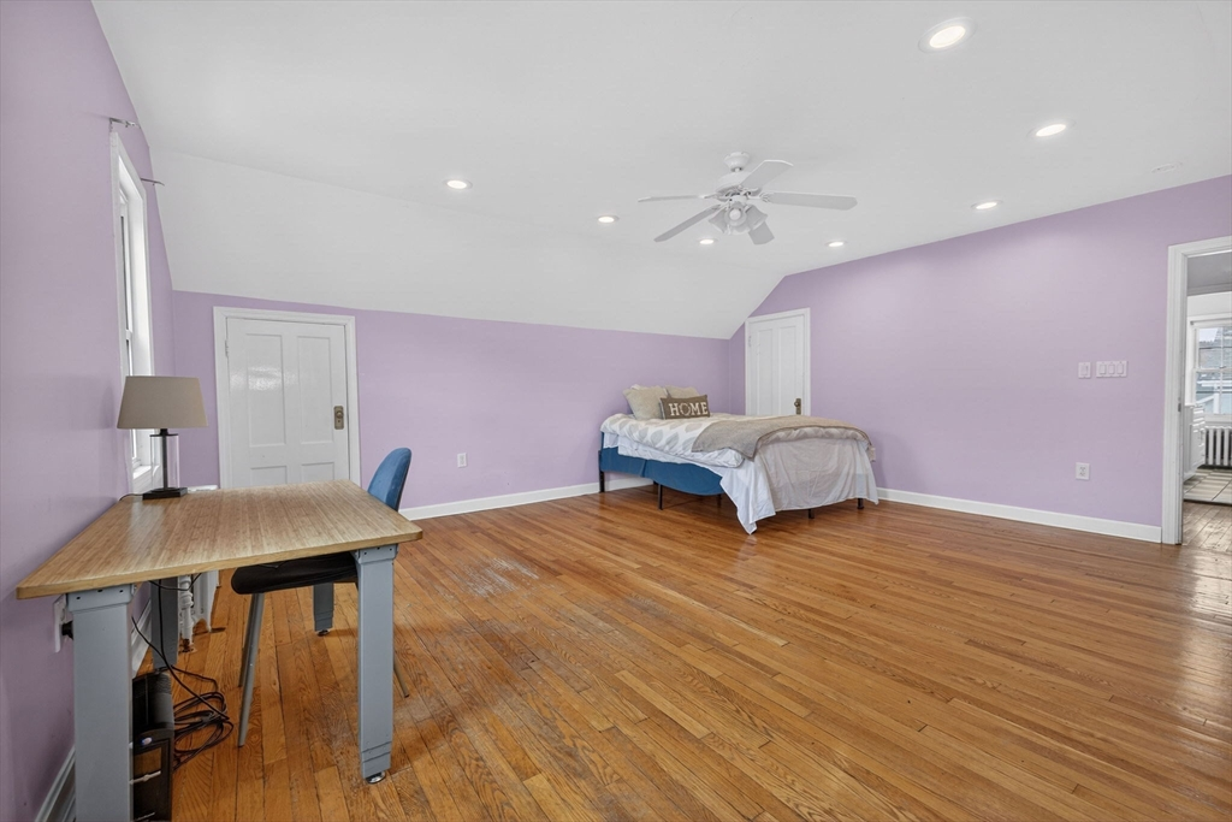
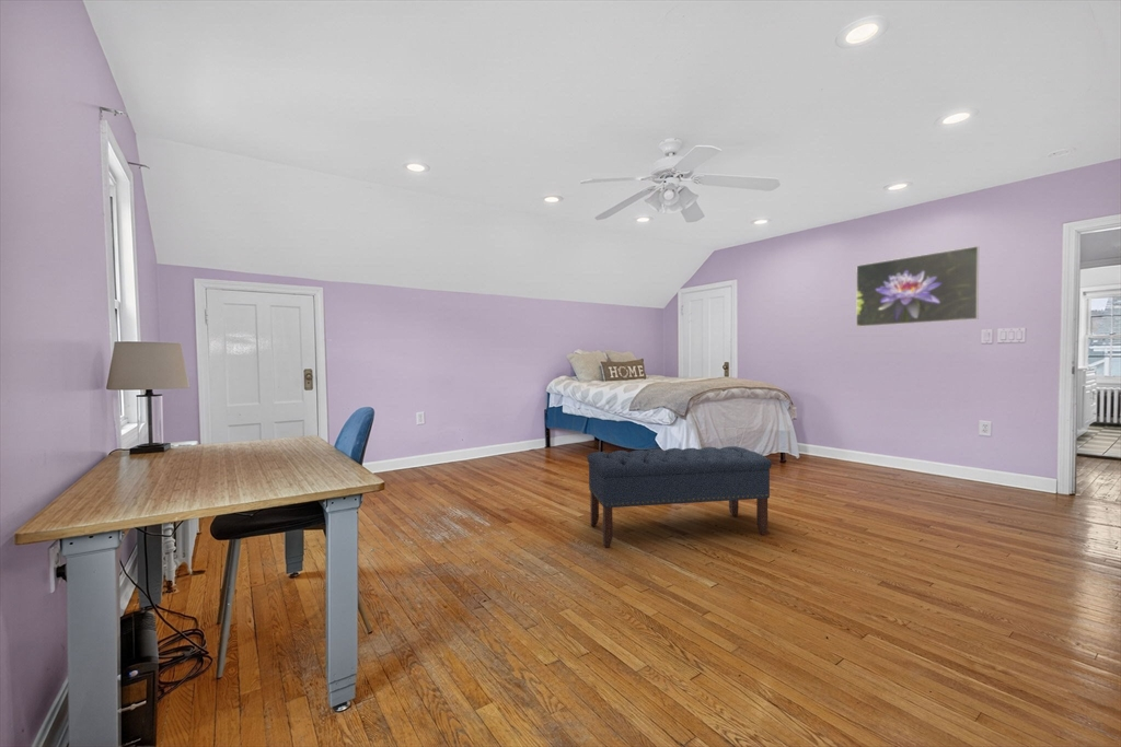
+ bench [586,445,773,548]
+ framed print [855,245,980,328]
